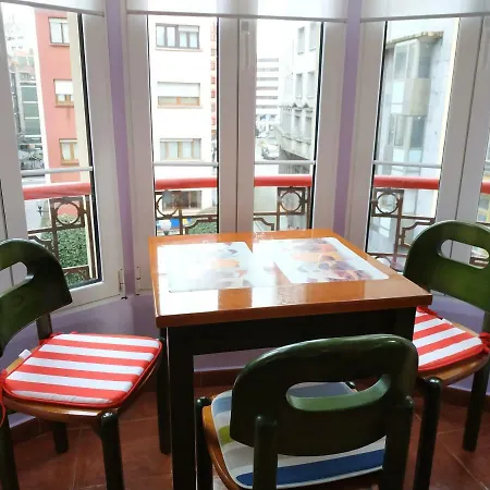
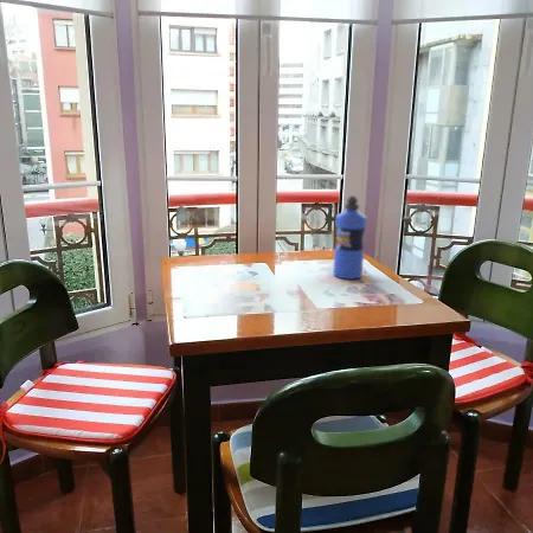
+ water bottle [333,195,368,281]
